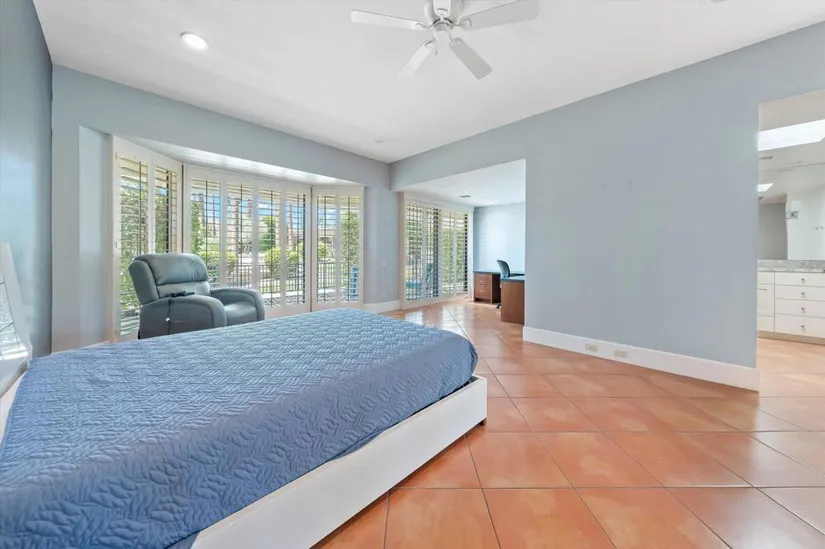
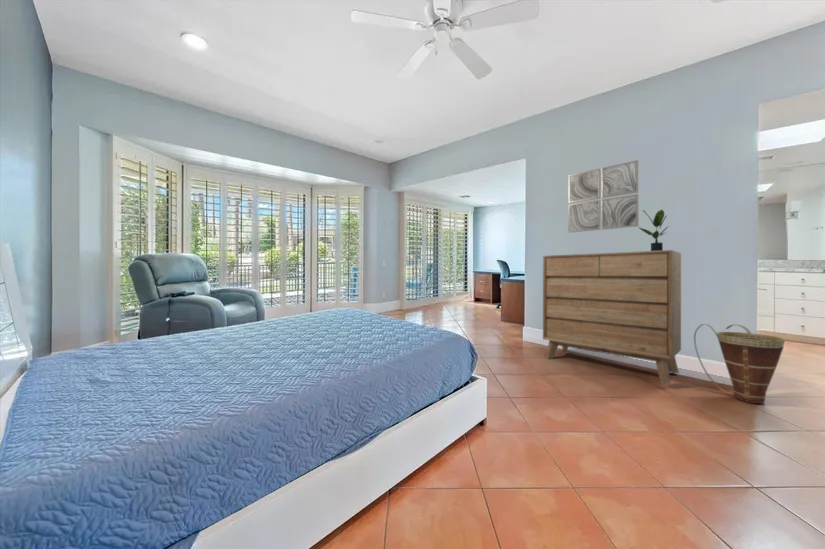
+ basket [693,323,786,405]
+ wall art [567,159,640,234]
+ potted plant [638,209,670,251]
+ dresser [542,249,682,385]
